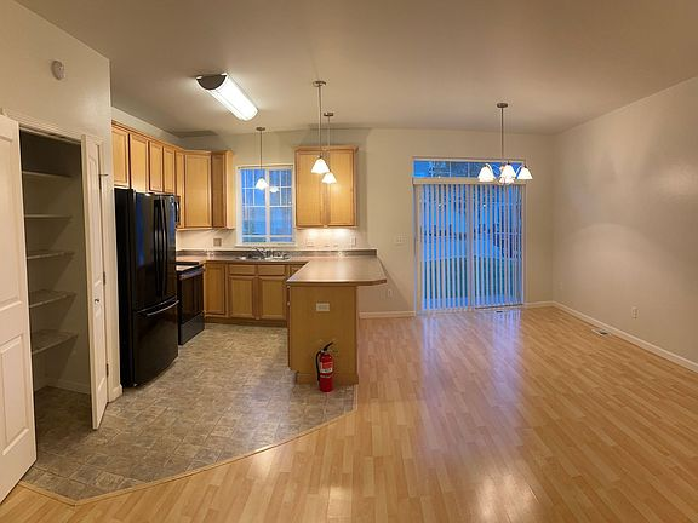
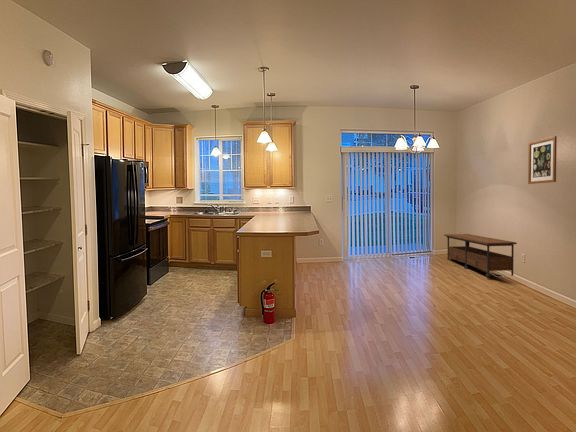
+ wall art [527,135,558,185]
+ media console [443,233,518,277]
